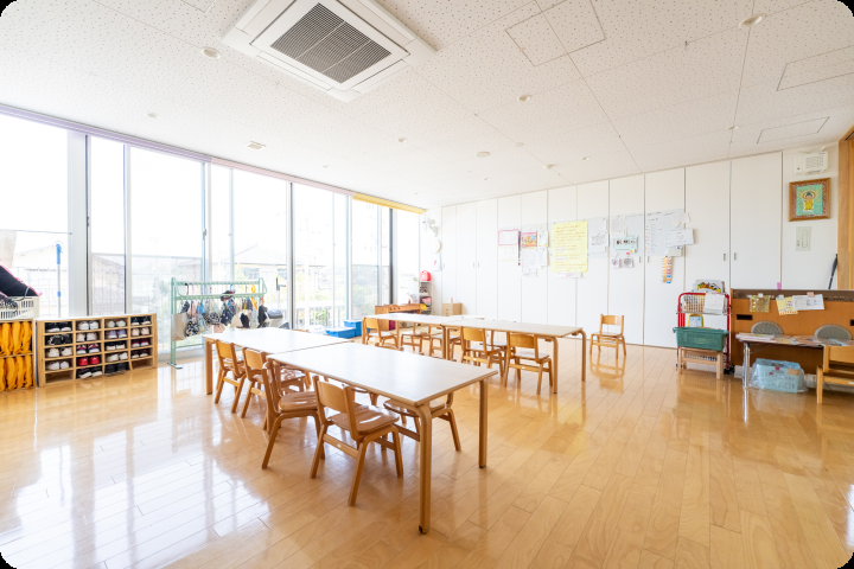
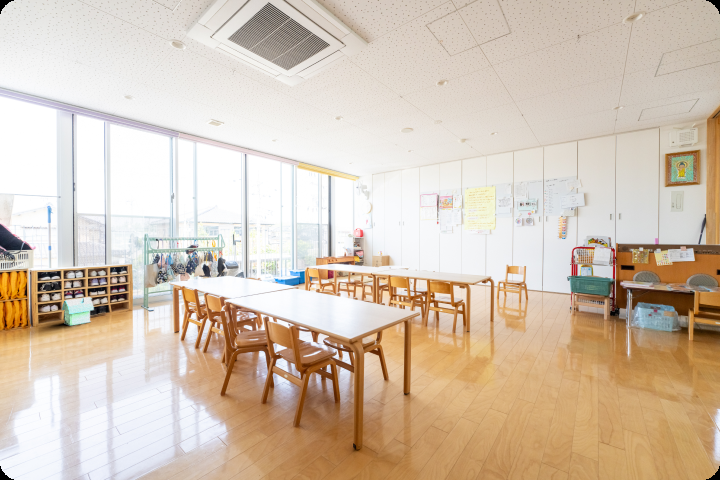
+ toy house [61,296,95,327]
